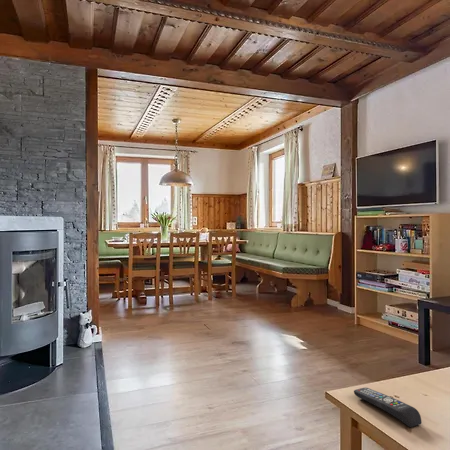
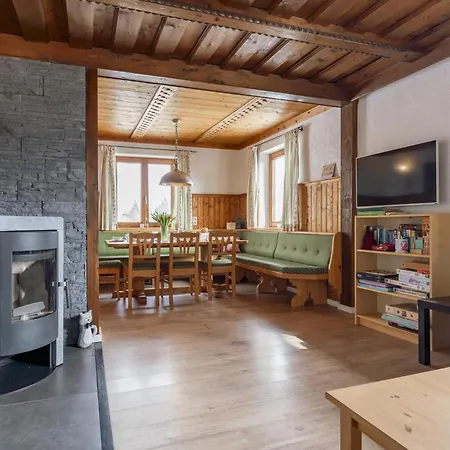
- remote control [353,387,422,428]
